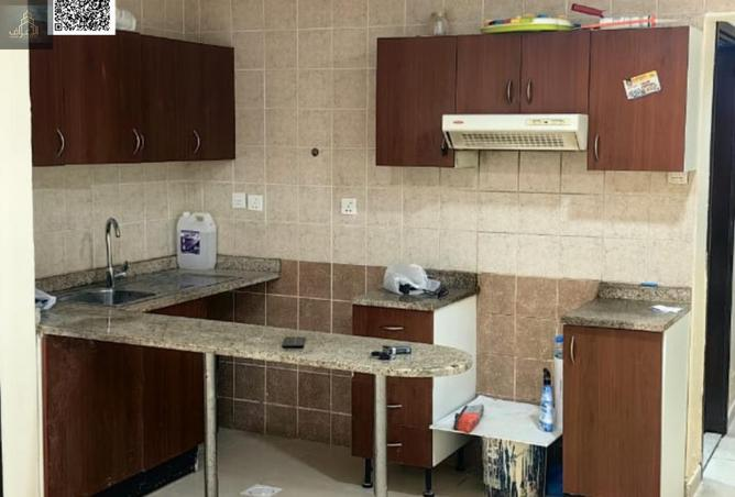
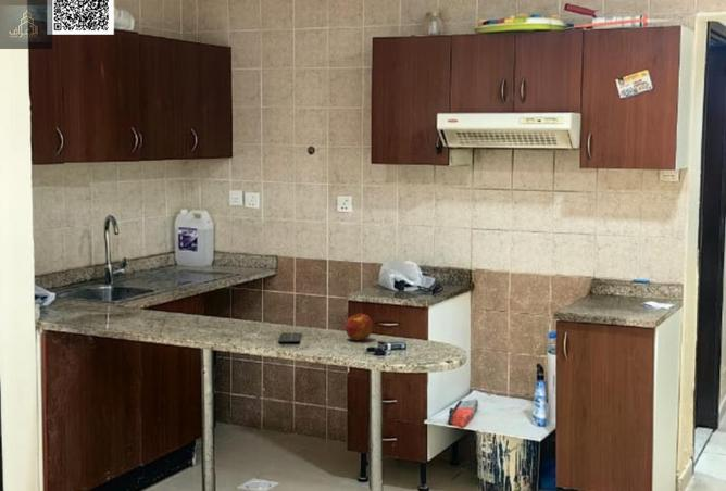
+ apple [345,312,374,342]
